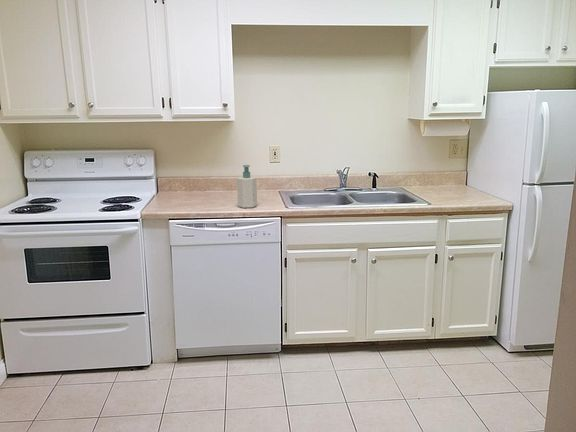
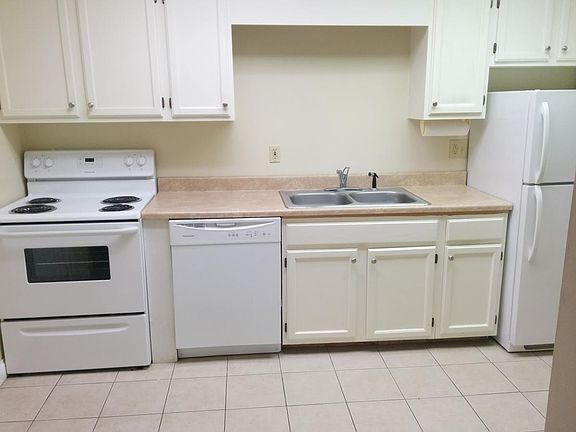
- soap bottle [236,164,258,209]
